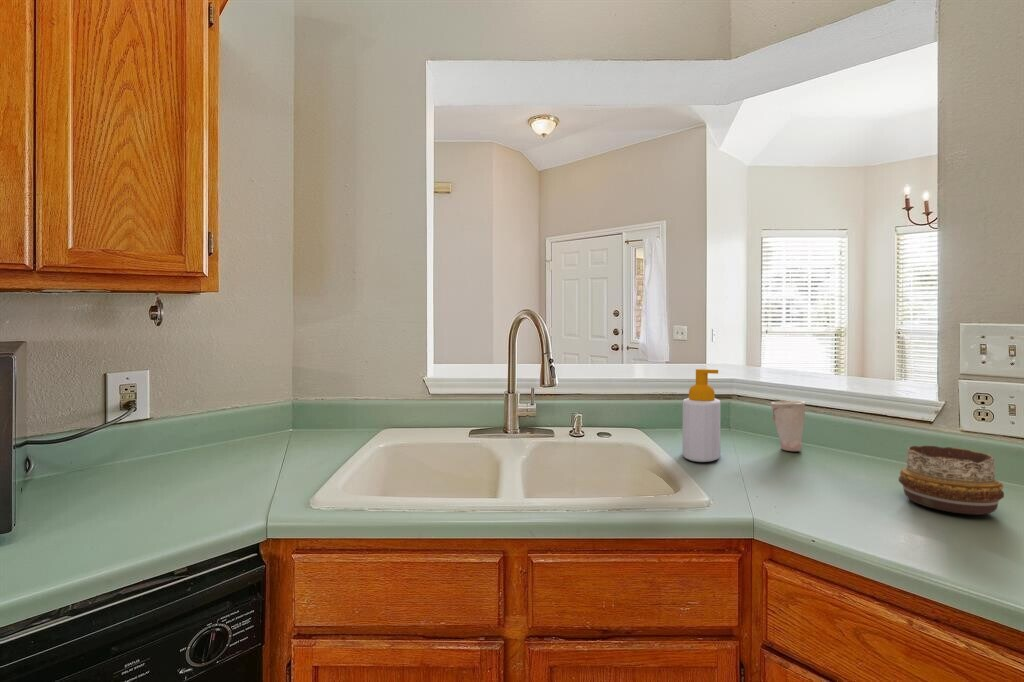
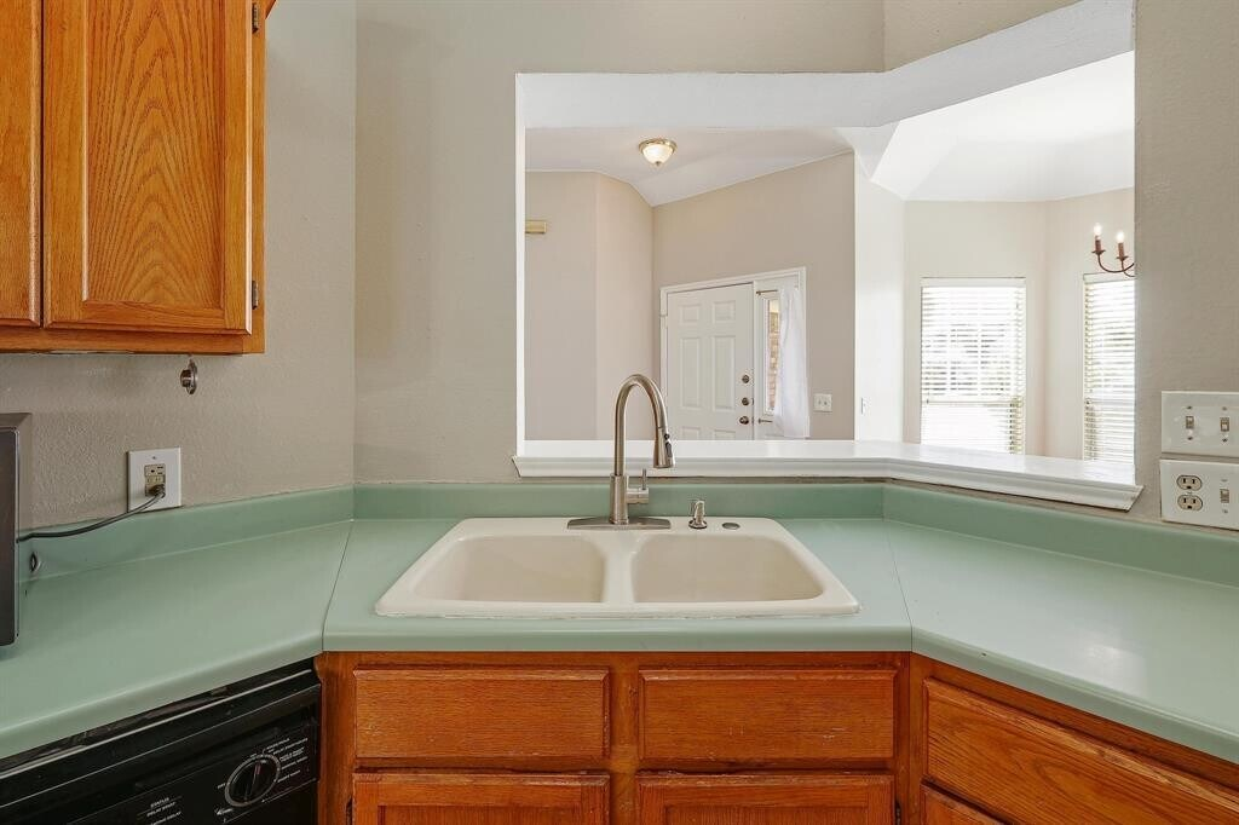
- soap bottle [682,368,722,463]
- cup [769,400,806,452]
- decorative bowl [897,445,1005,516]
